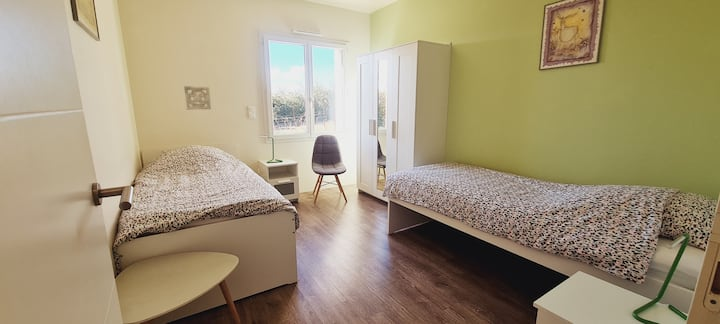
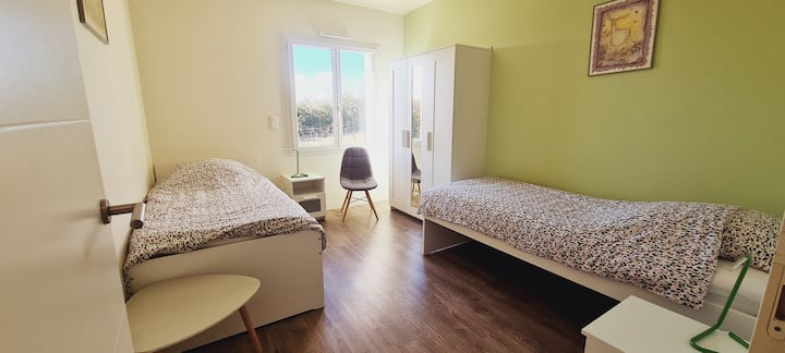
- wall ornament [183,85,212,111]
